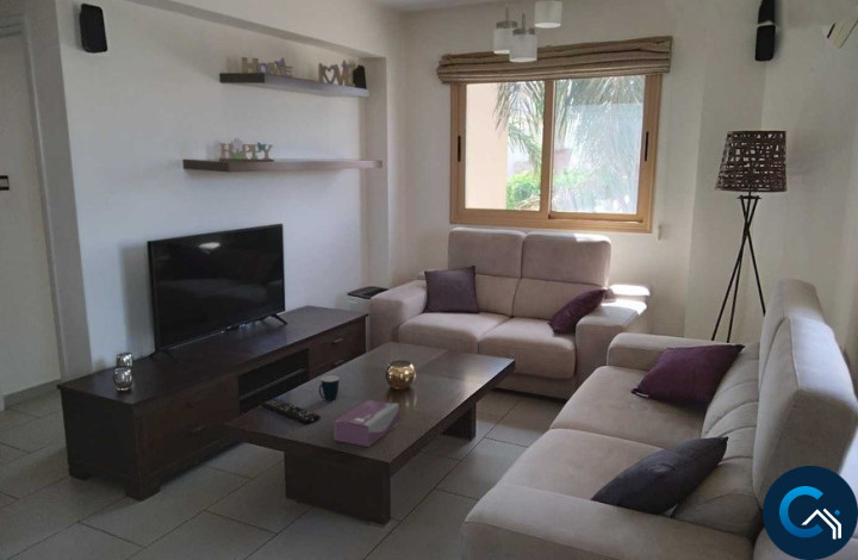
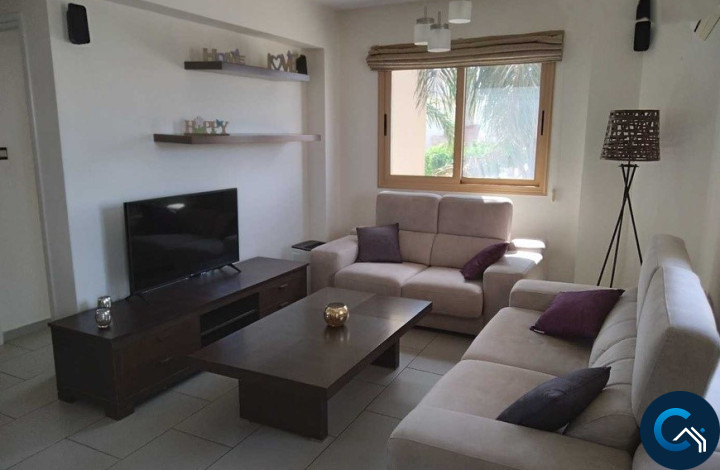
- mug [318,374,340,402]
- tissue box [332,399,400,448]
- remote control [260,397,321,425]
